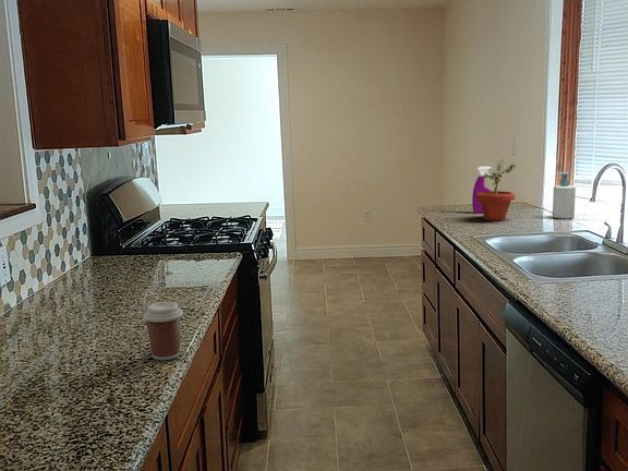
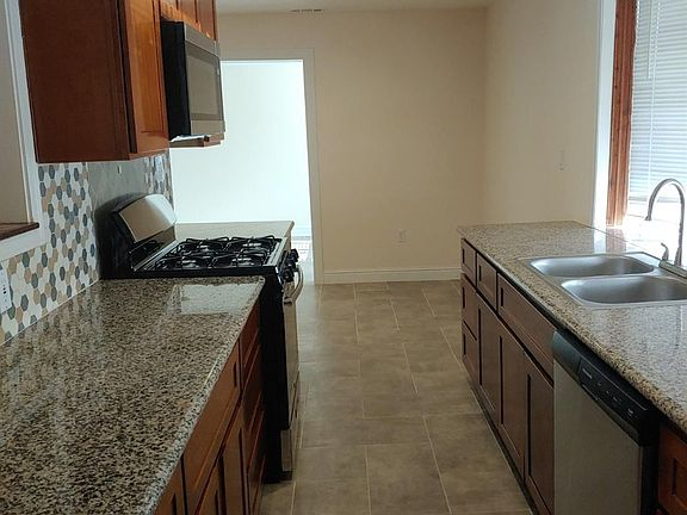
- potted plant [475,157,517,221]
- spray bottle [471,166,493,214]
- soap bottle [552,171,577,220]
- coffee cup [142,301,184,361]
